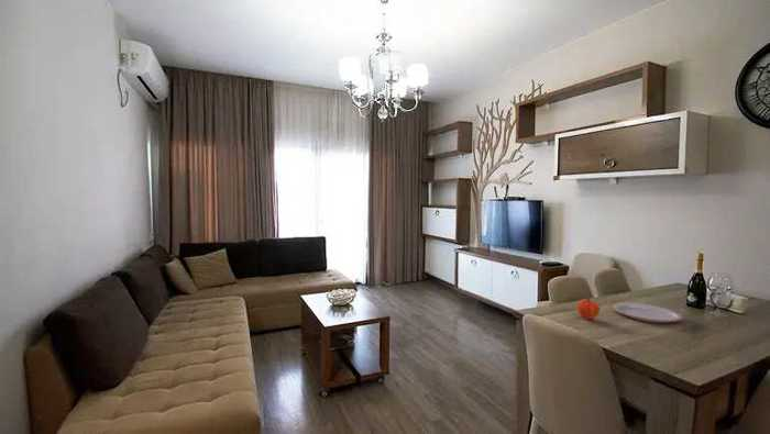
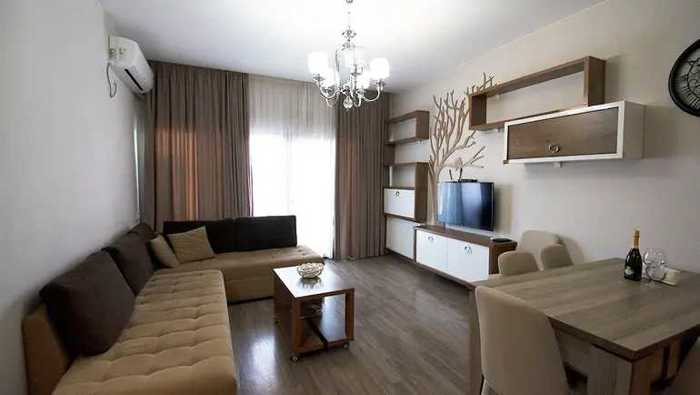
- fruit [575,297,601,321]
- plate [612,302,685,324]
